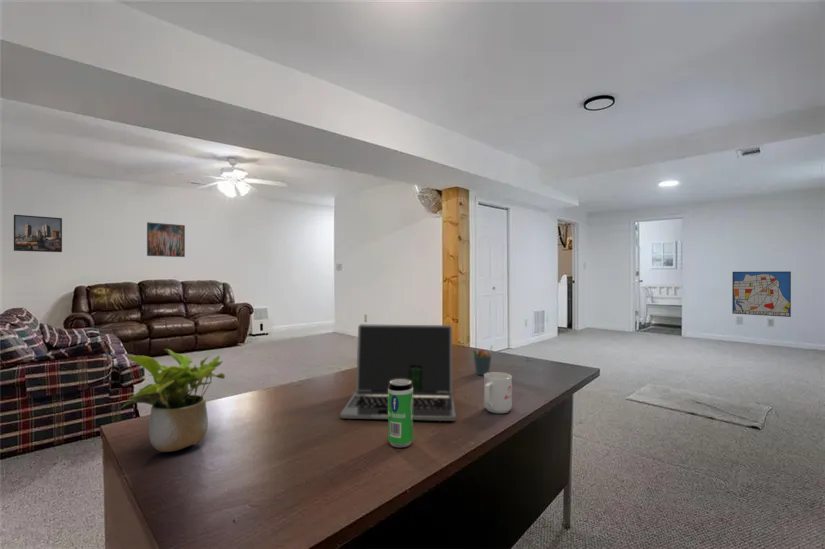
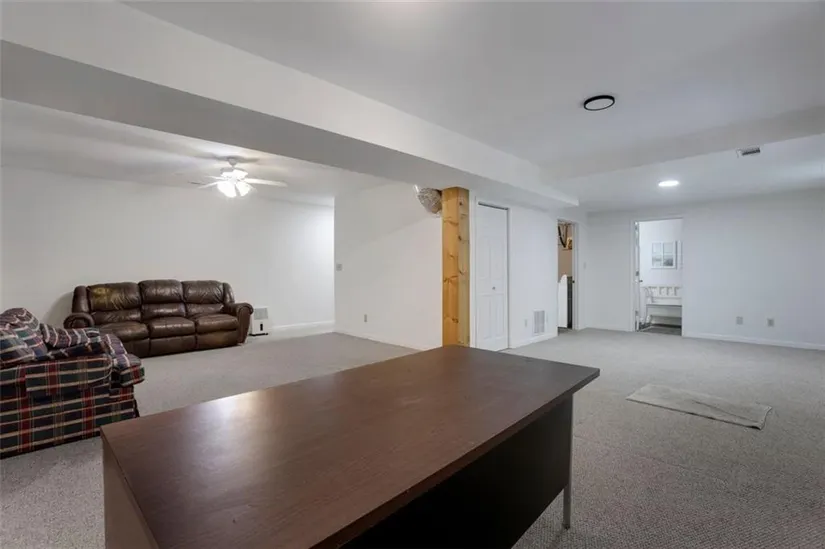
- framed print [13,214,63,253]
- laptop [339,323,457,422]
- wall art [731,270,792,318]
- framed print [146,221,186,258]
- mug [483,371,513,414]
- pen holder [472,344,493,376]
- beverage can [387,379,414,448]
- potted plant [119,348,226,453]
